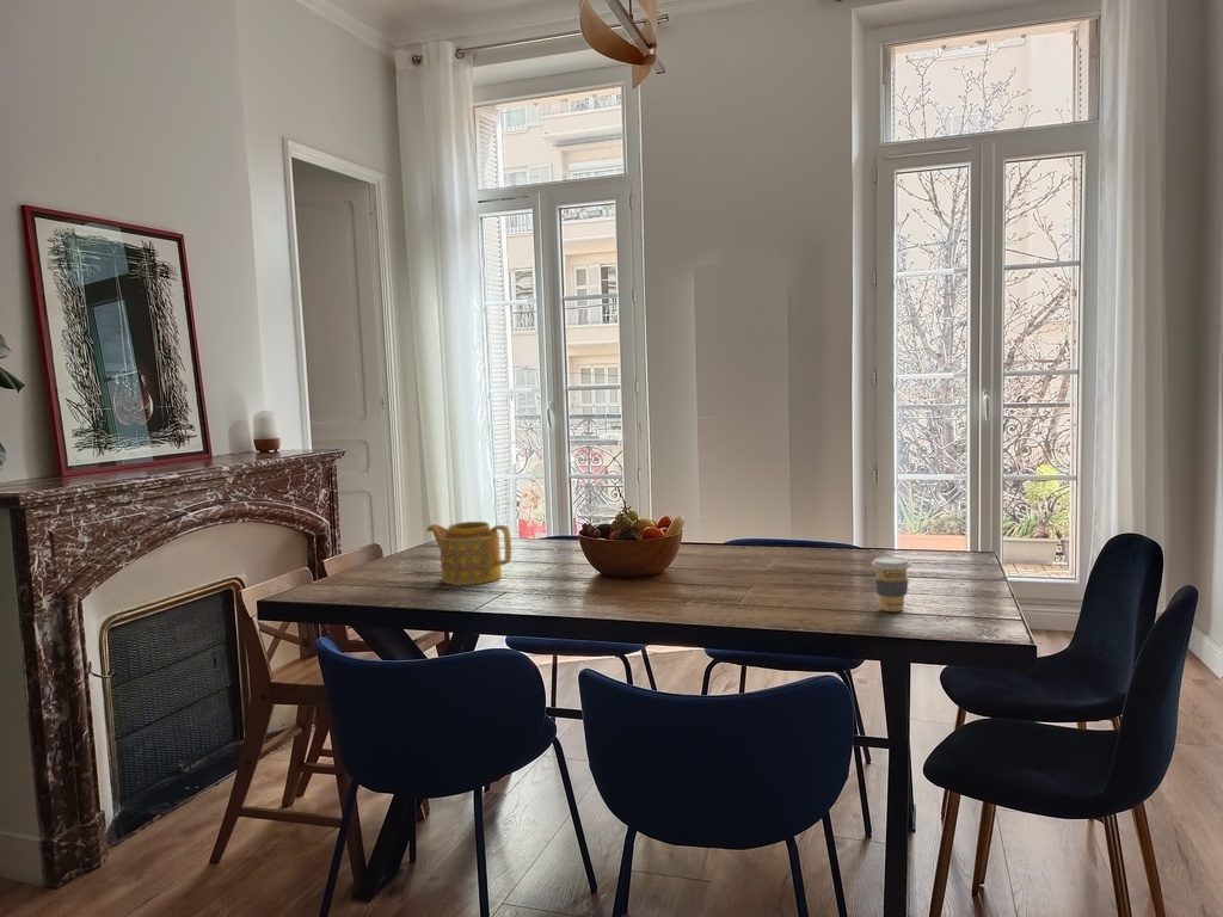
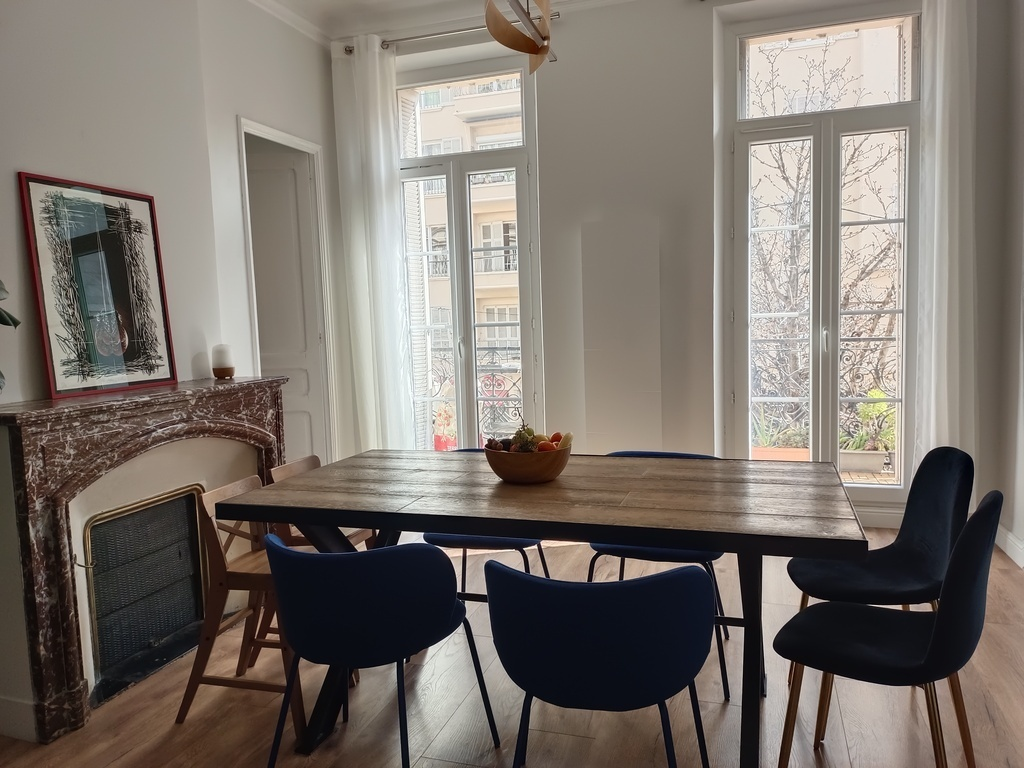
- coffee cup [871,555,912,613]
- teapot [425,521,512,586]
